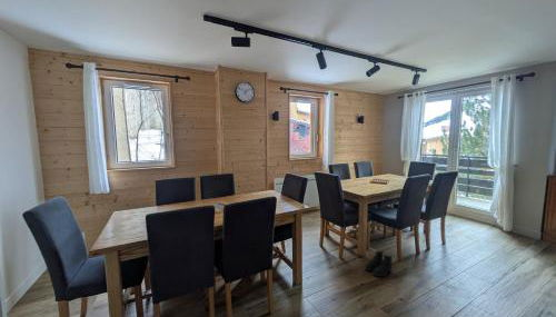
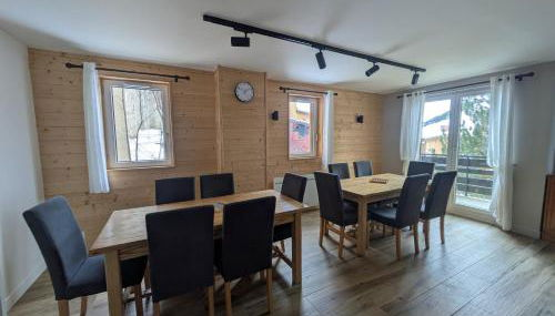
- boots [364,250,394,278]
